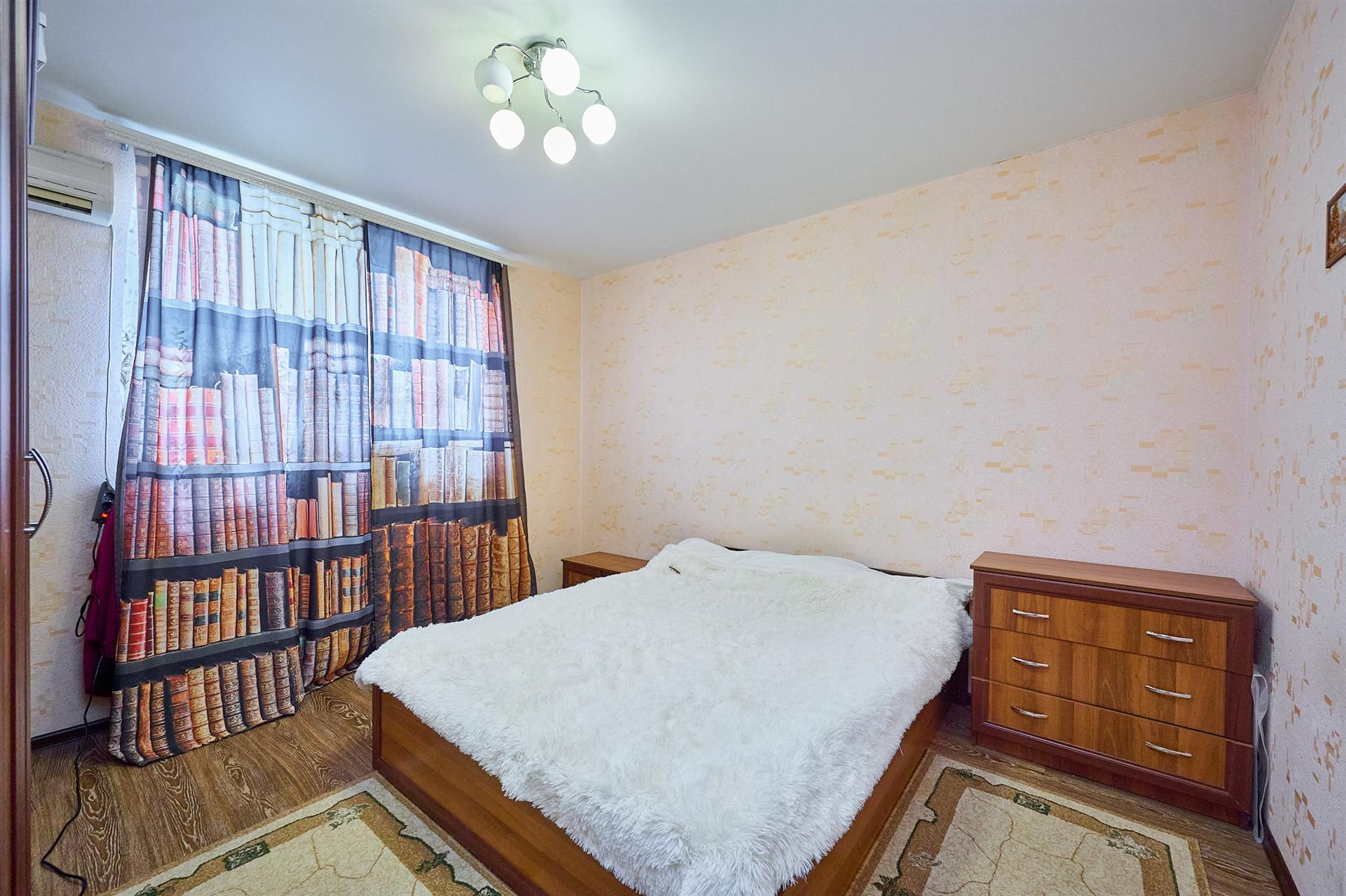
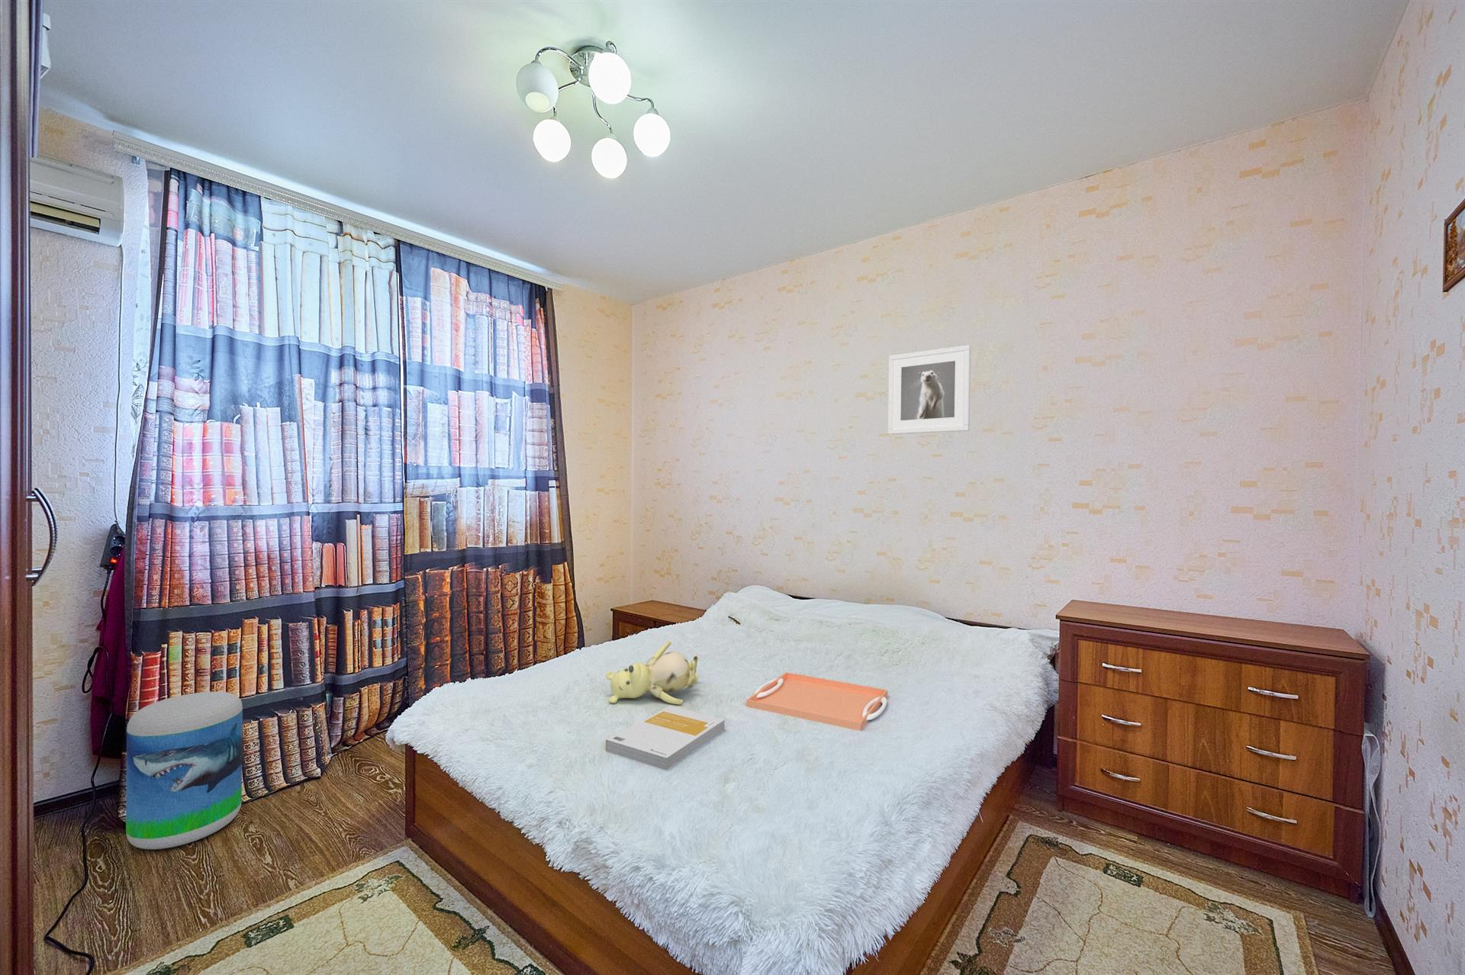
+ teddy bear [605,640,699,706]
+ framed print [887,344,971,435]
+ book [605,705,726,770]
+ stool [125,691,244,850]
+ serving tray [746,671,888,731]
